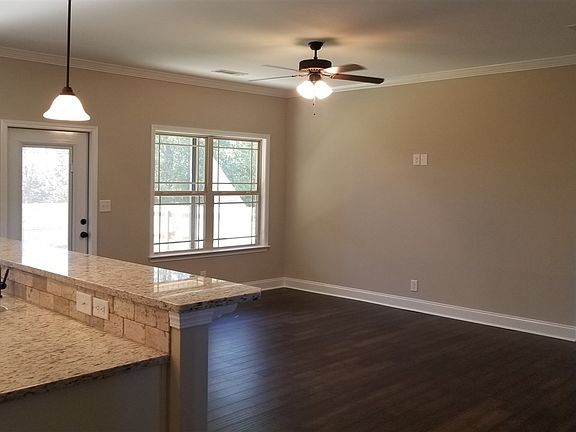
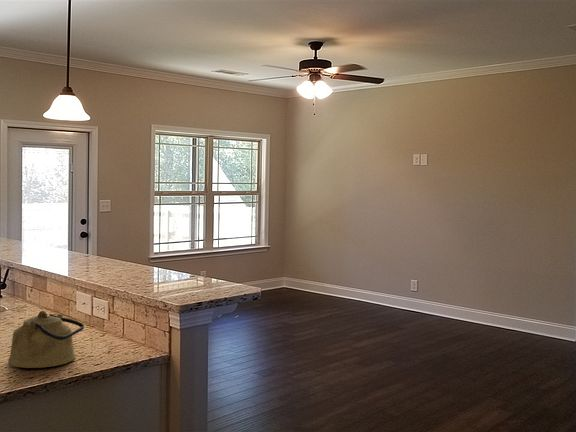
+ kettle [7,310,85,369]
